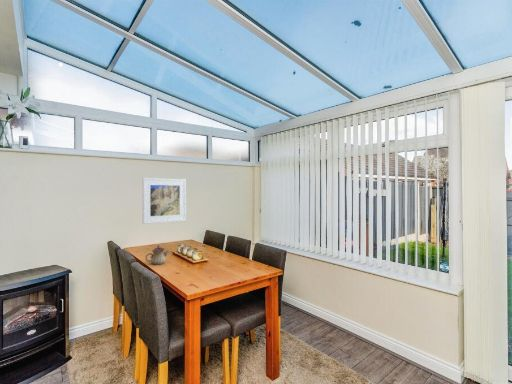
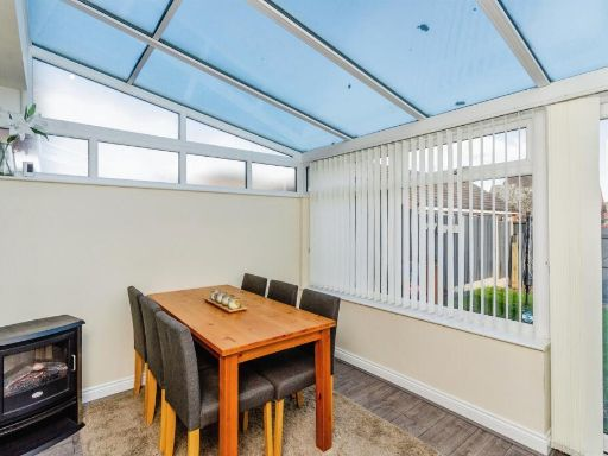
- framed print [142,177,187,225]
- teapot [144,244,170,265]
